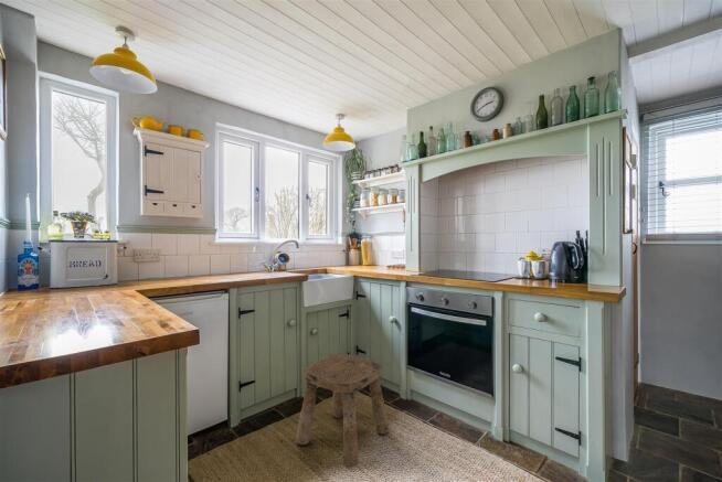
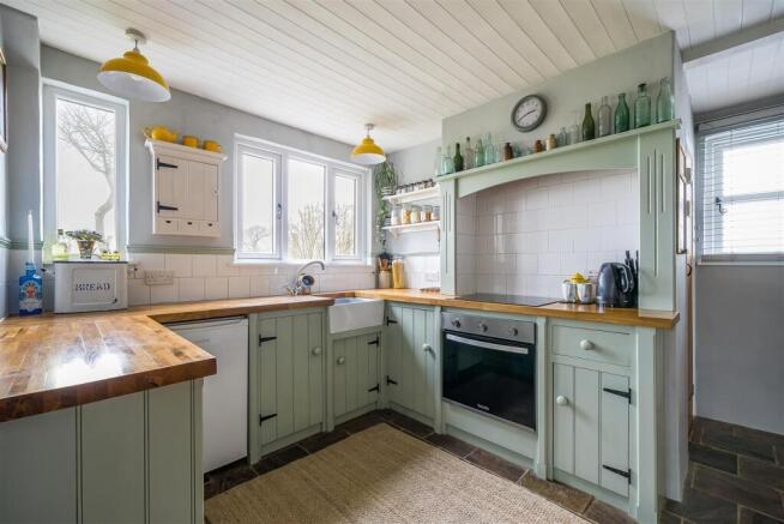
- stool [295,353,391,468]
